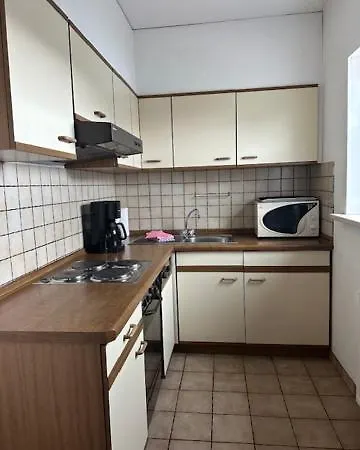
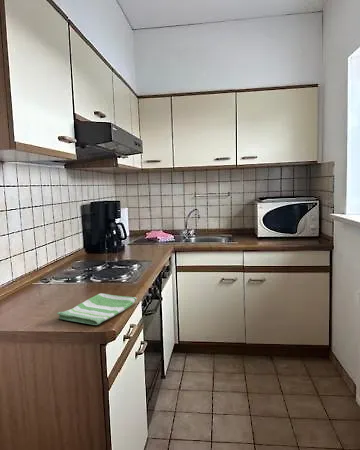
+ dish towel [56,292,138,326]
